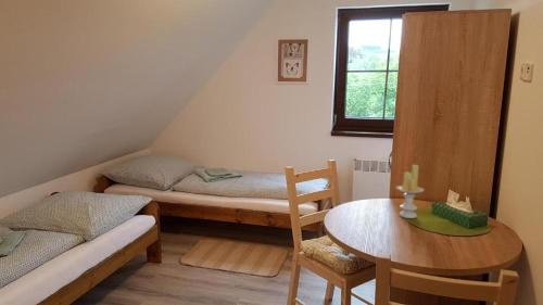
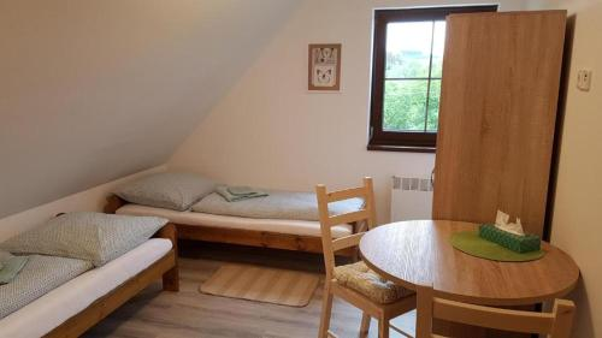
- candle [394,164,426,219]
